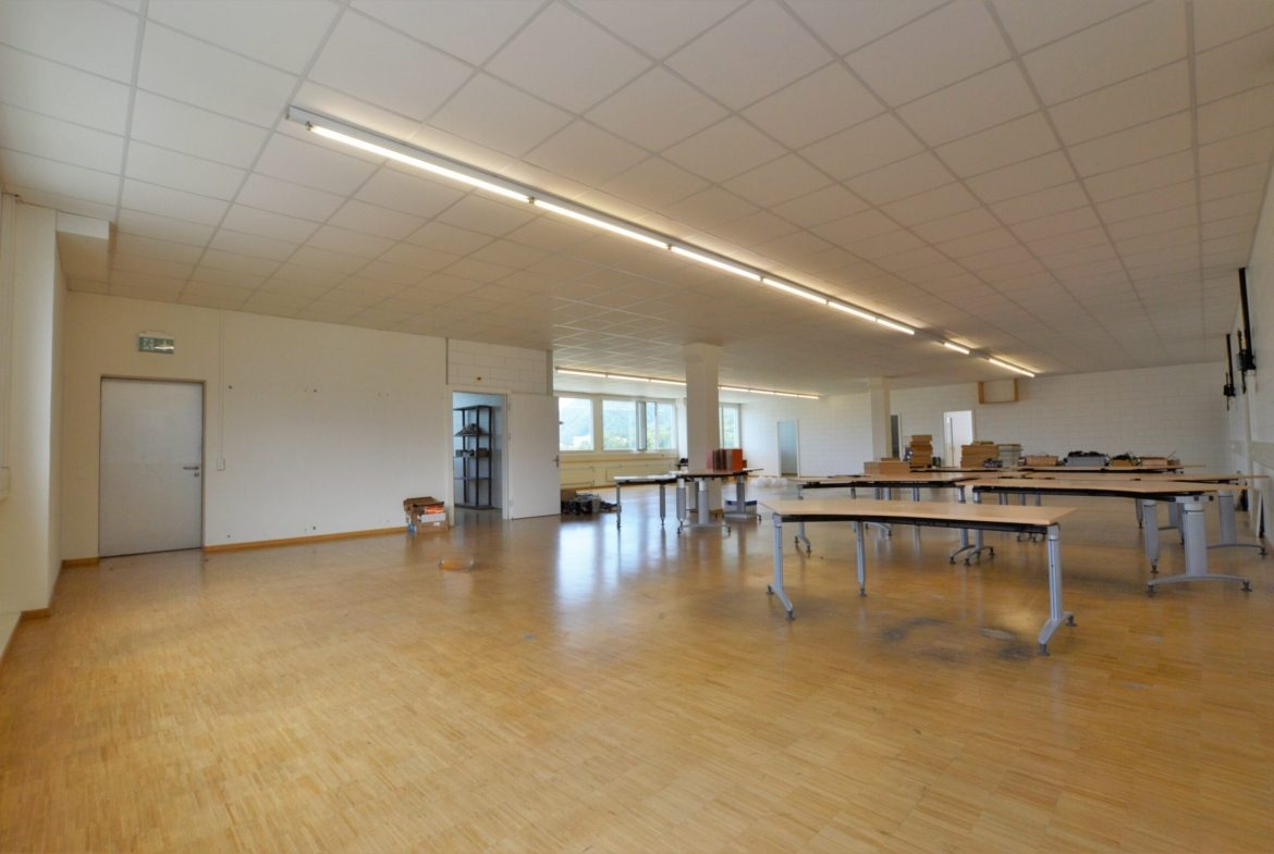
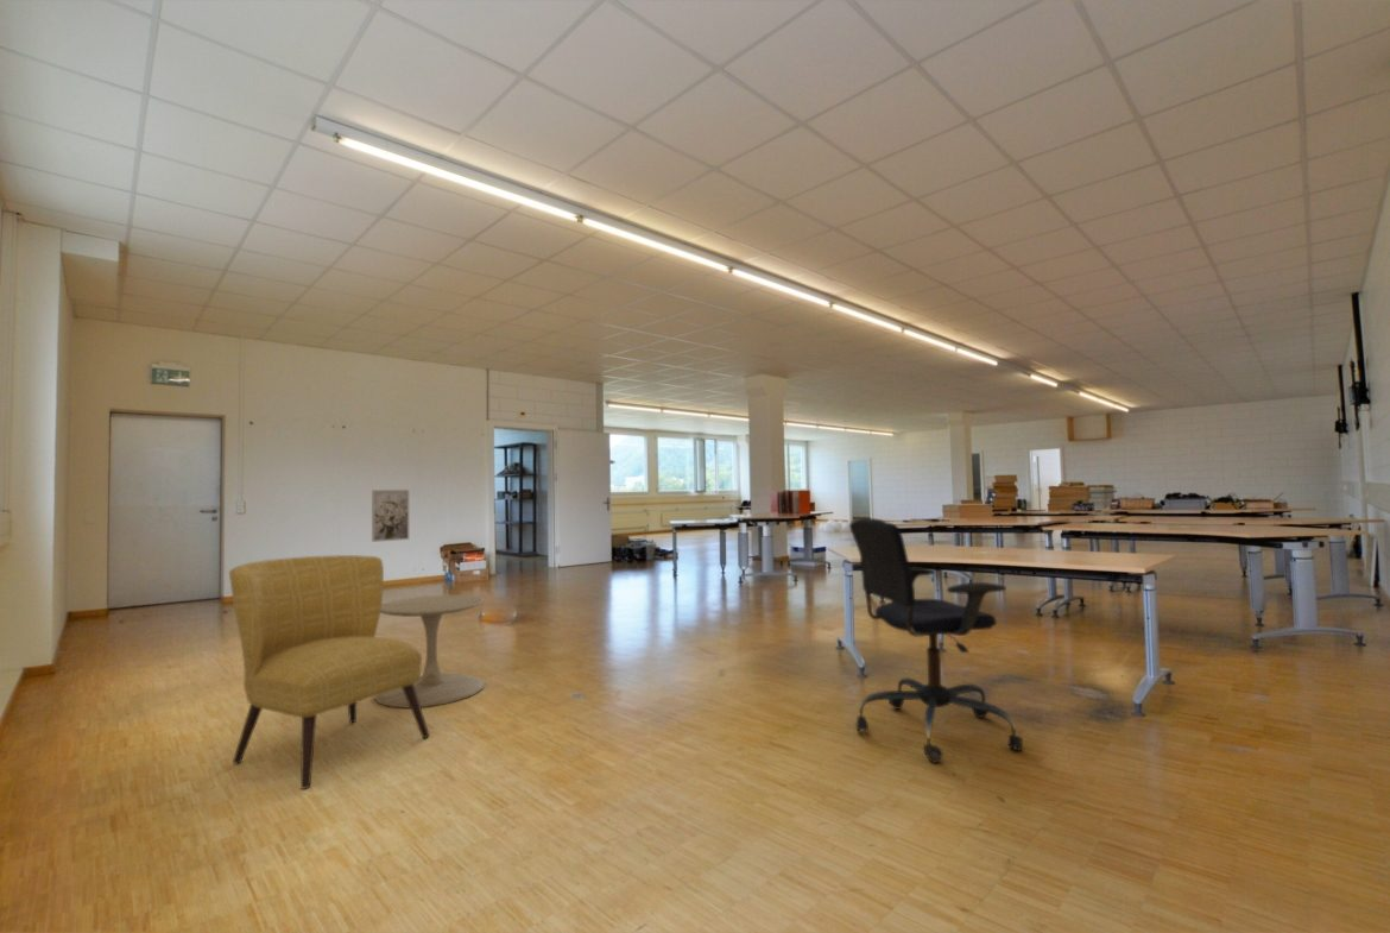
+ chair [228,554,431,790]
+ wall art [371,488,410,543]
+ side table [374,594,486,710]
+ office chair [848,517,1024,764]
